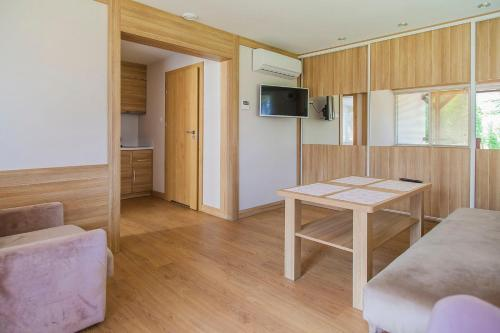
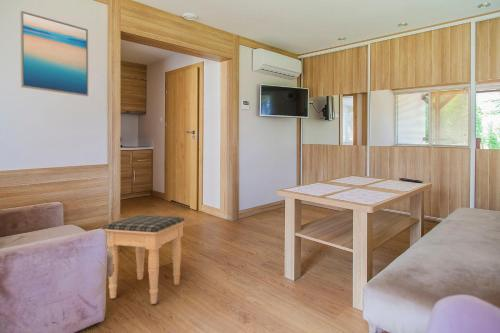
+ footstool [101,214,186,305]
+ wall art [19,10,89,97]
